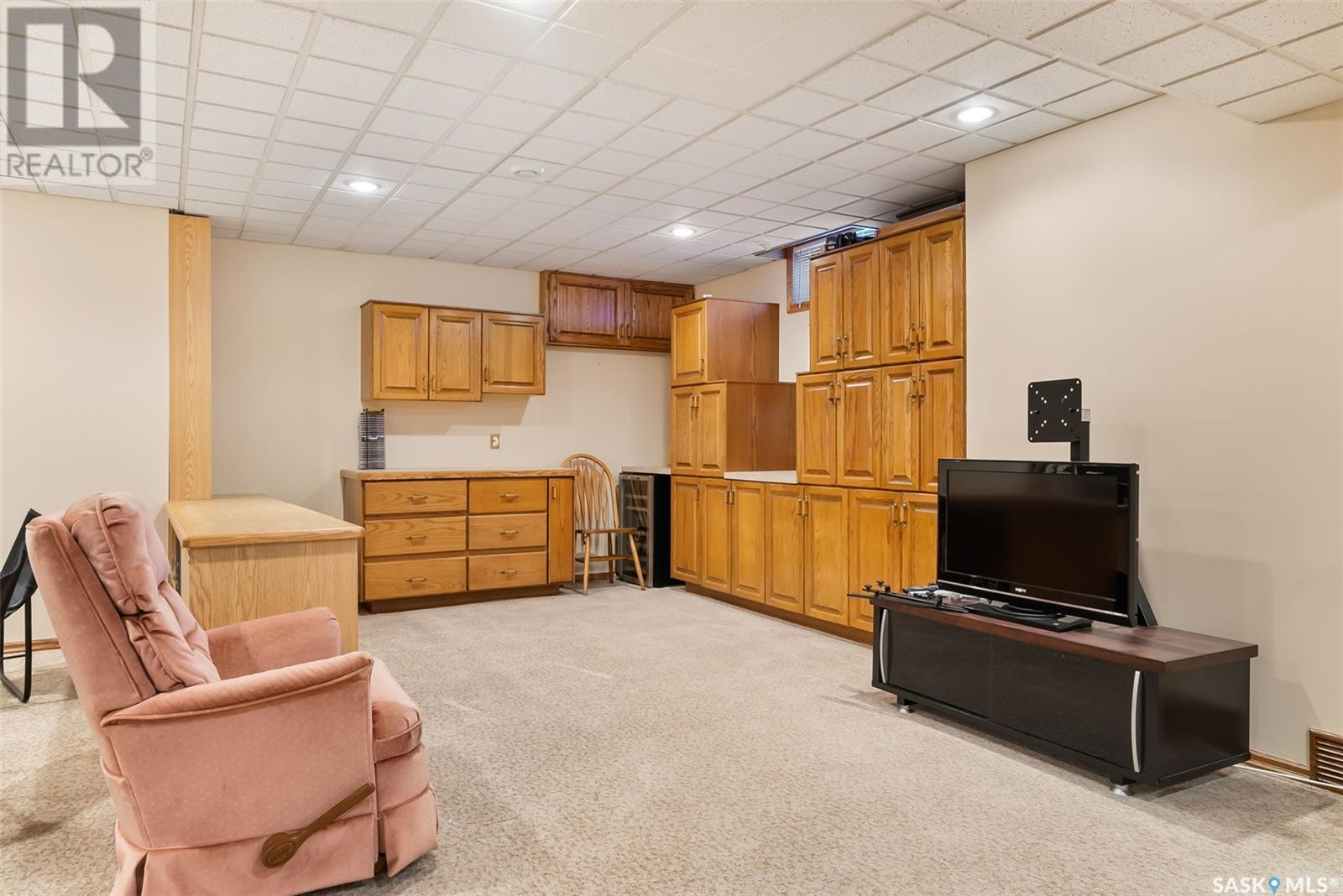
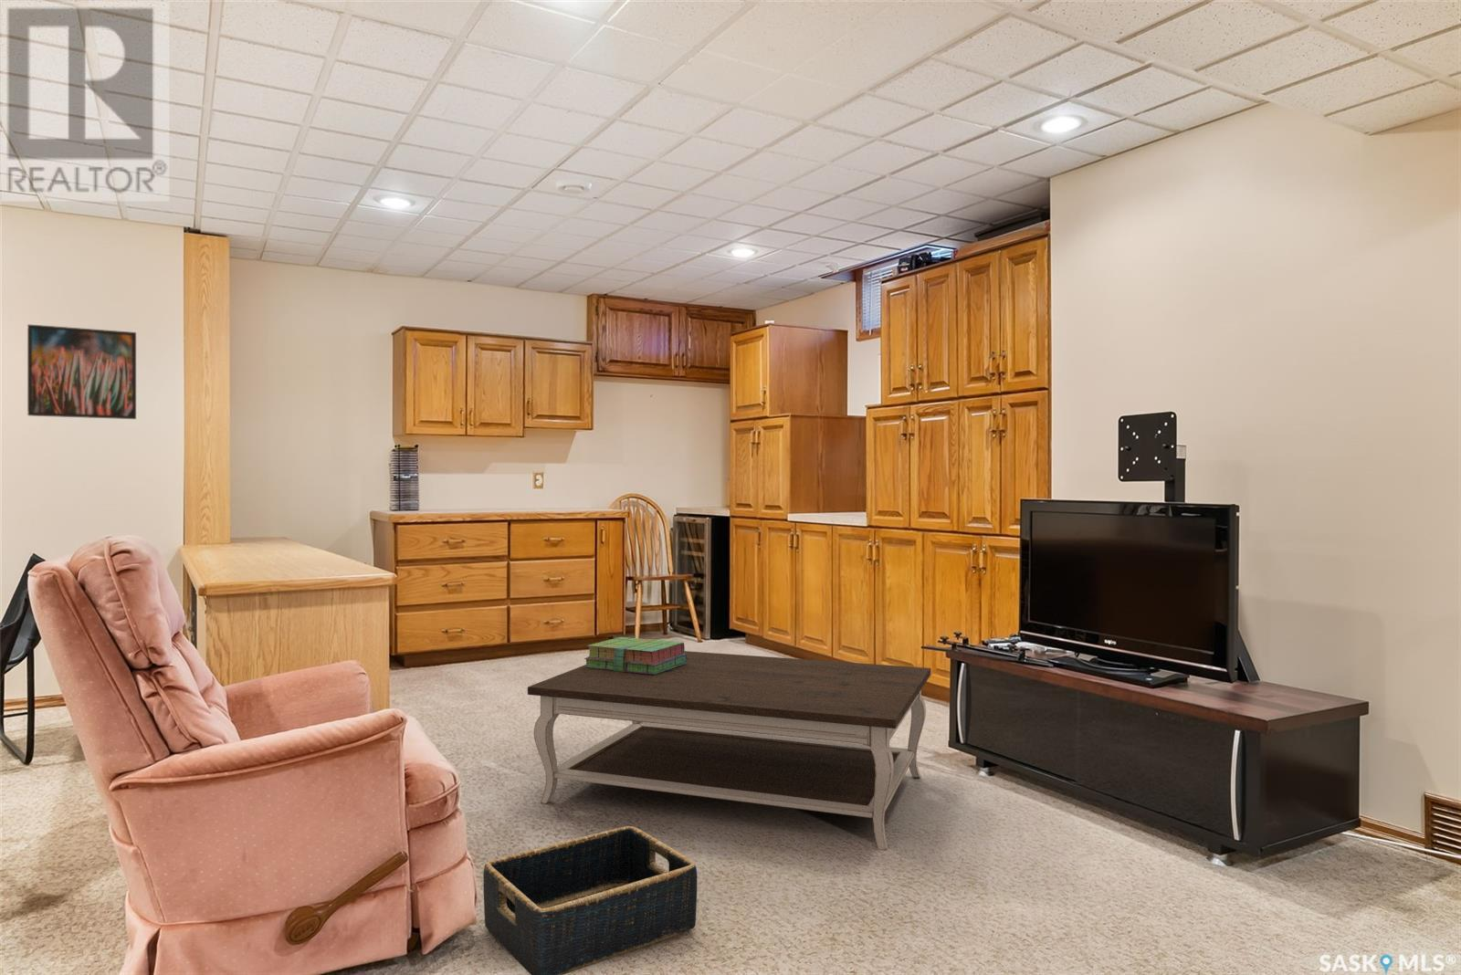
+ basket [482,825,697,975]
+ stack of books [583,637,688,675]
+ coffee table [527,650,931,851]
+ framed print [26,323,137,420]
